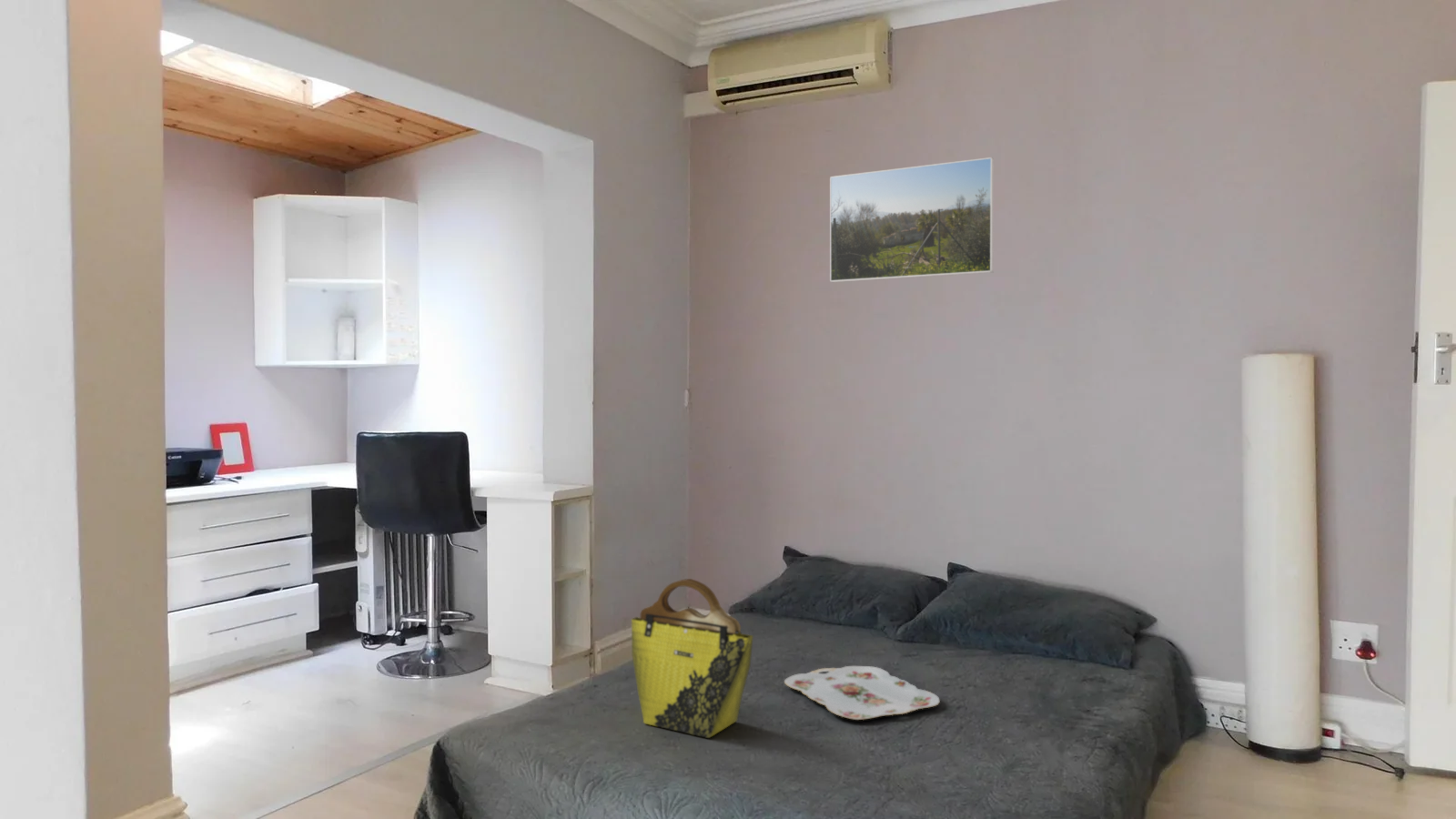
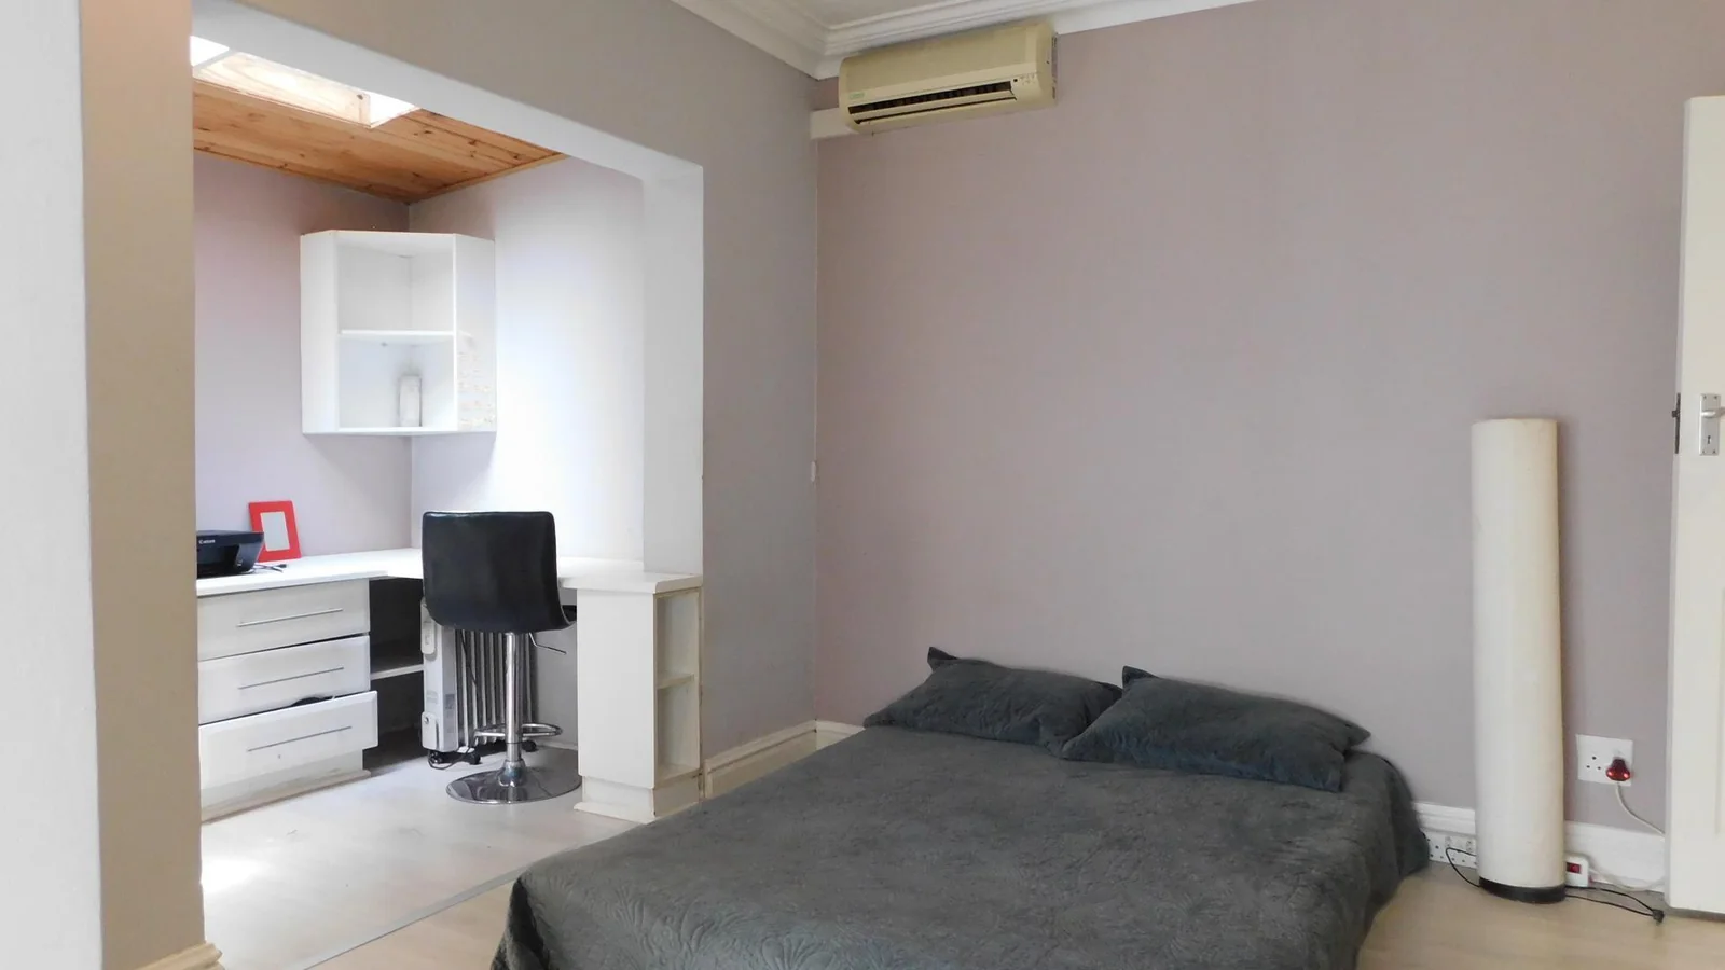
- serving tray [784,665,941,721]
- tote bag [631,578,754,739]
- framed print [829,157,995,283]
